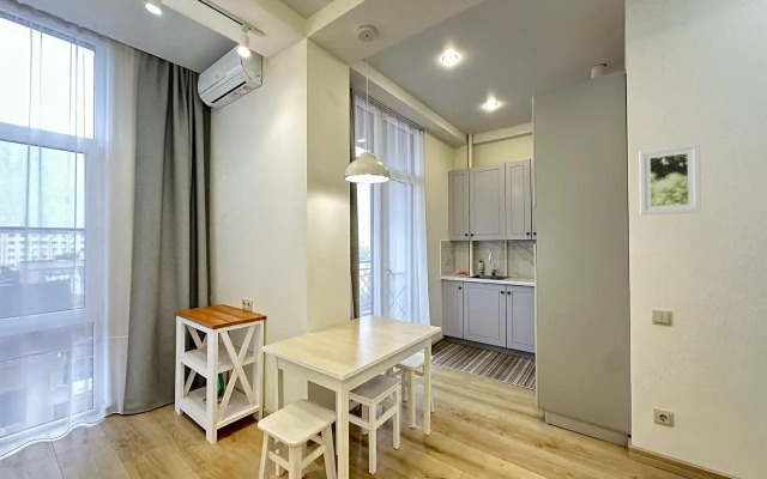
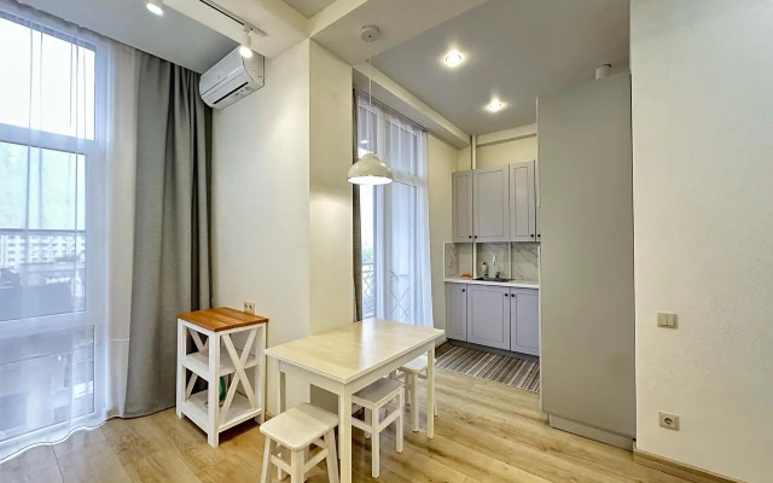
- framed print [638,143,702,217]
